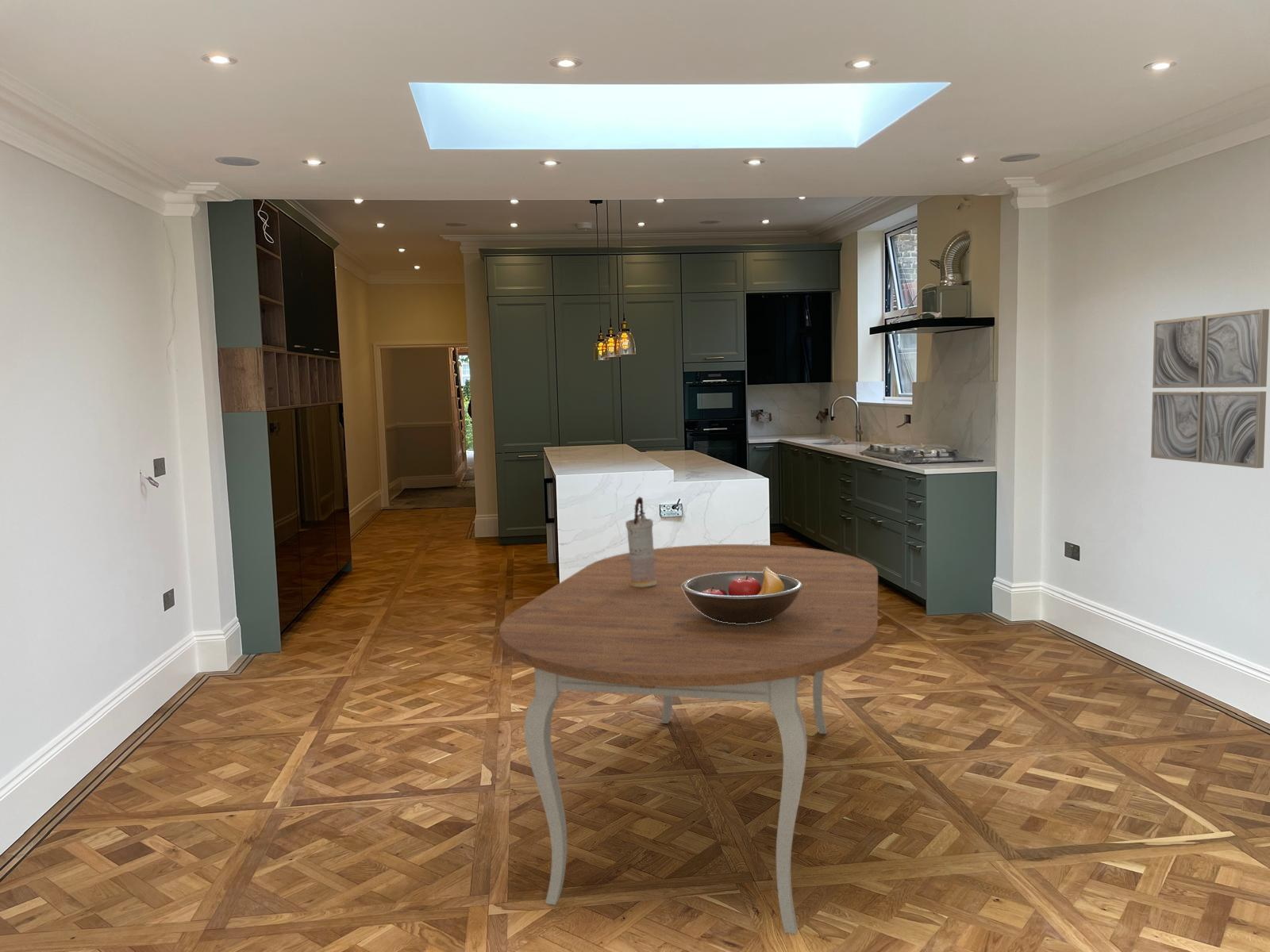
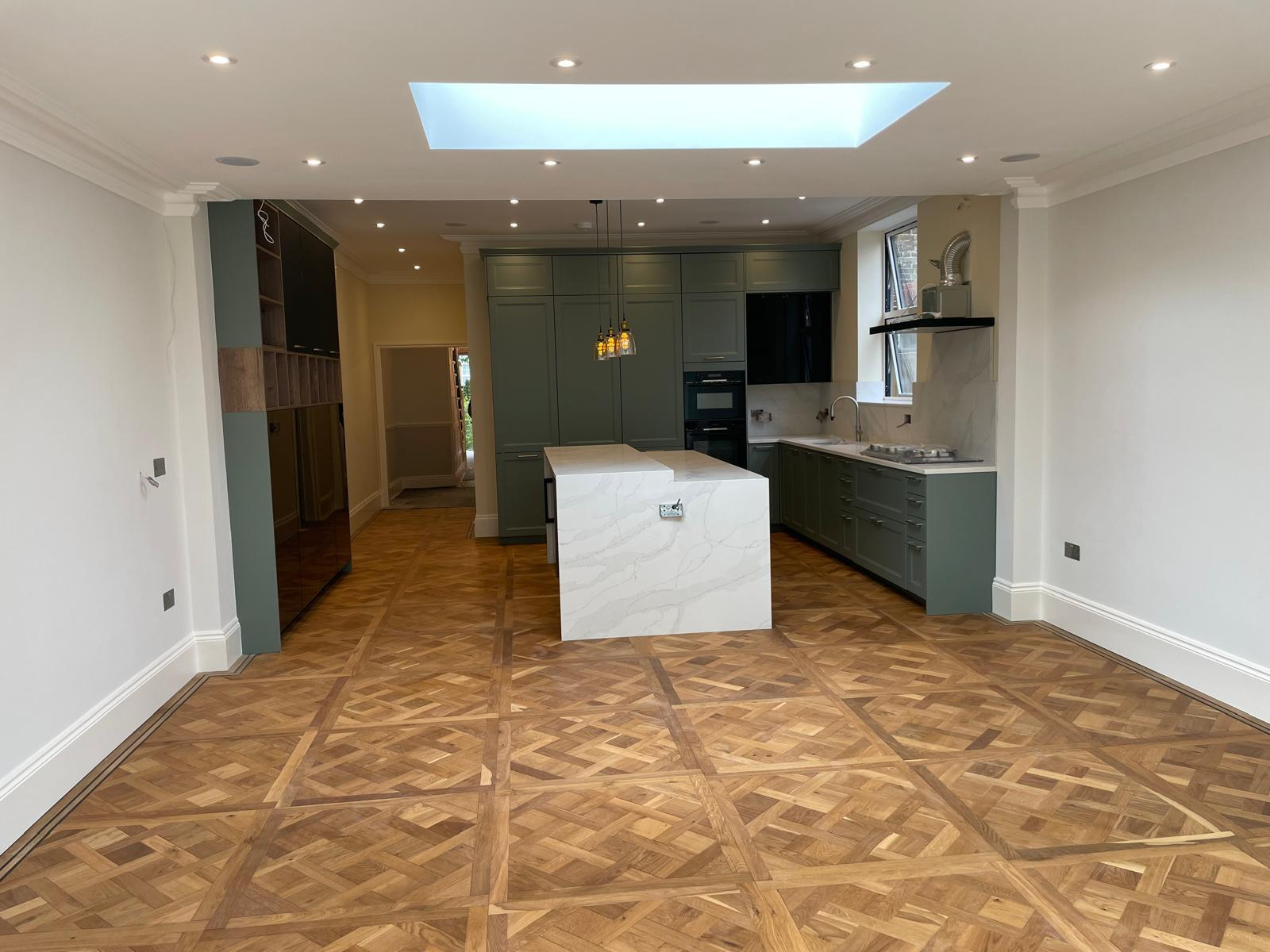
- vase [625,496,656,587]
- wall art [1150,309,1270,469]
- fruit bowl [682,567,802,624]
- dining table [498,543,879,935]
